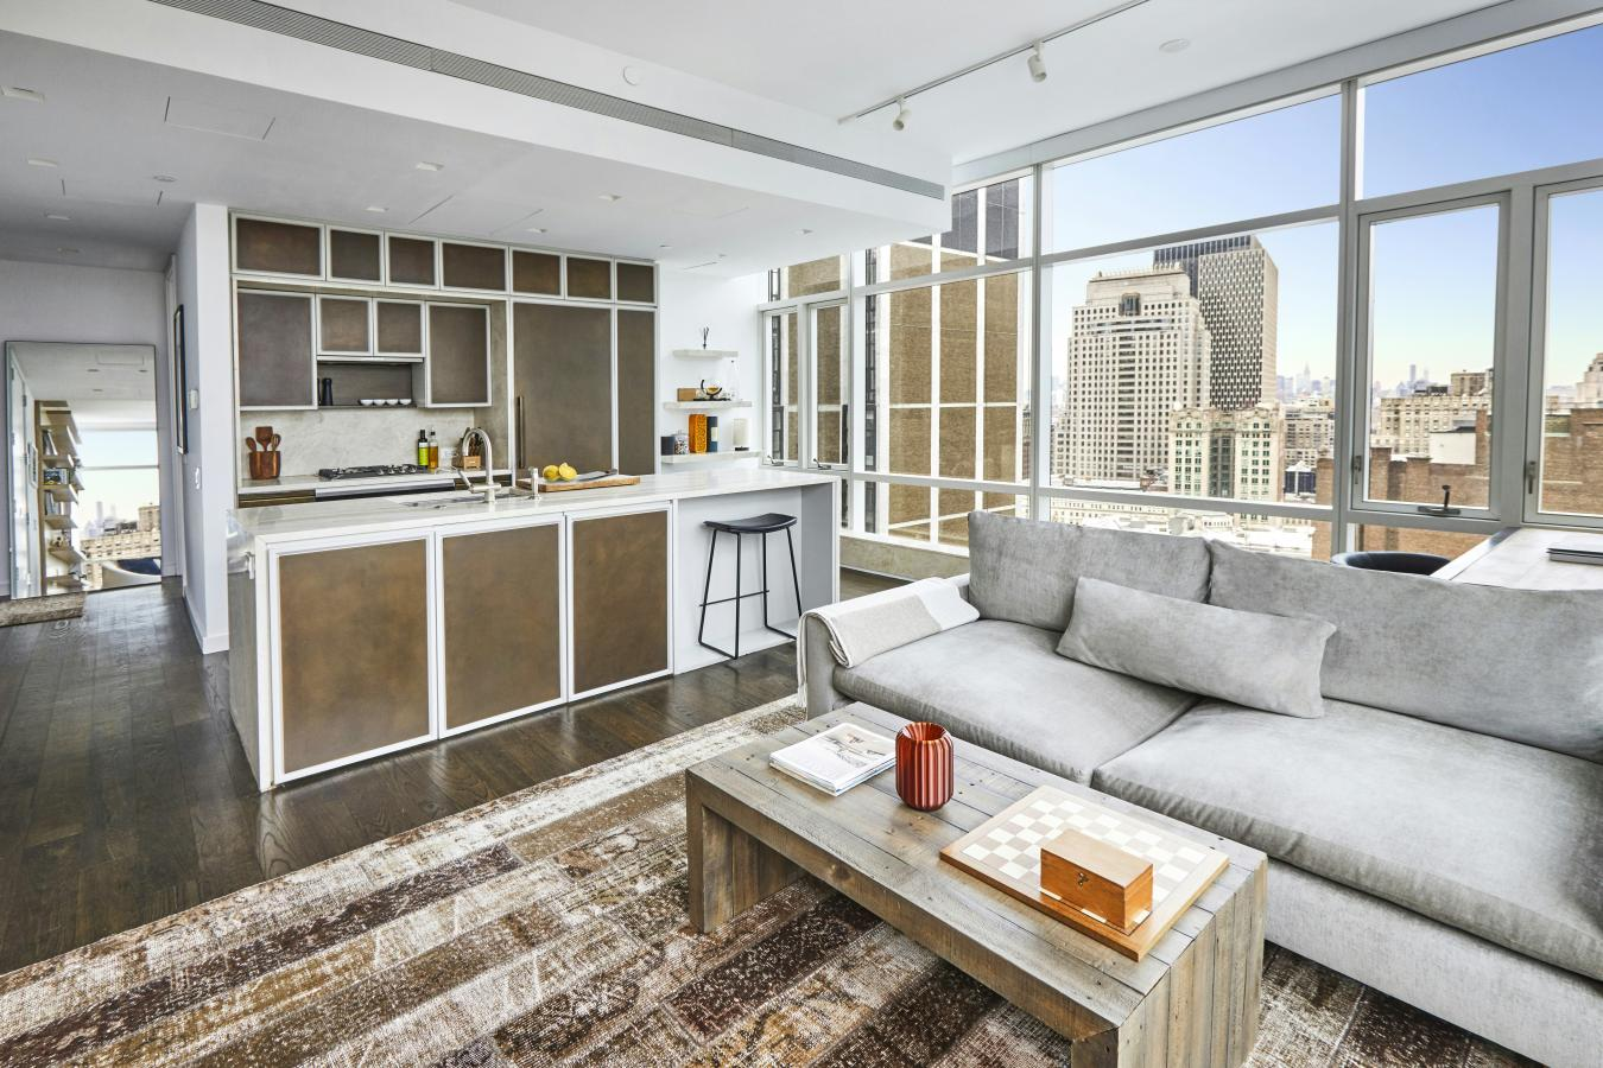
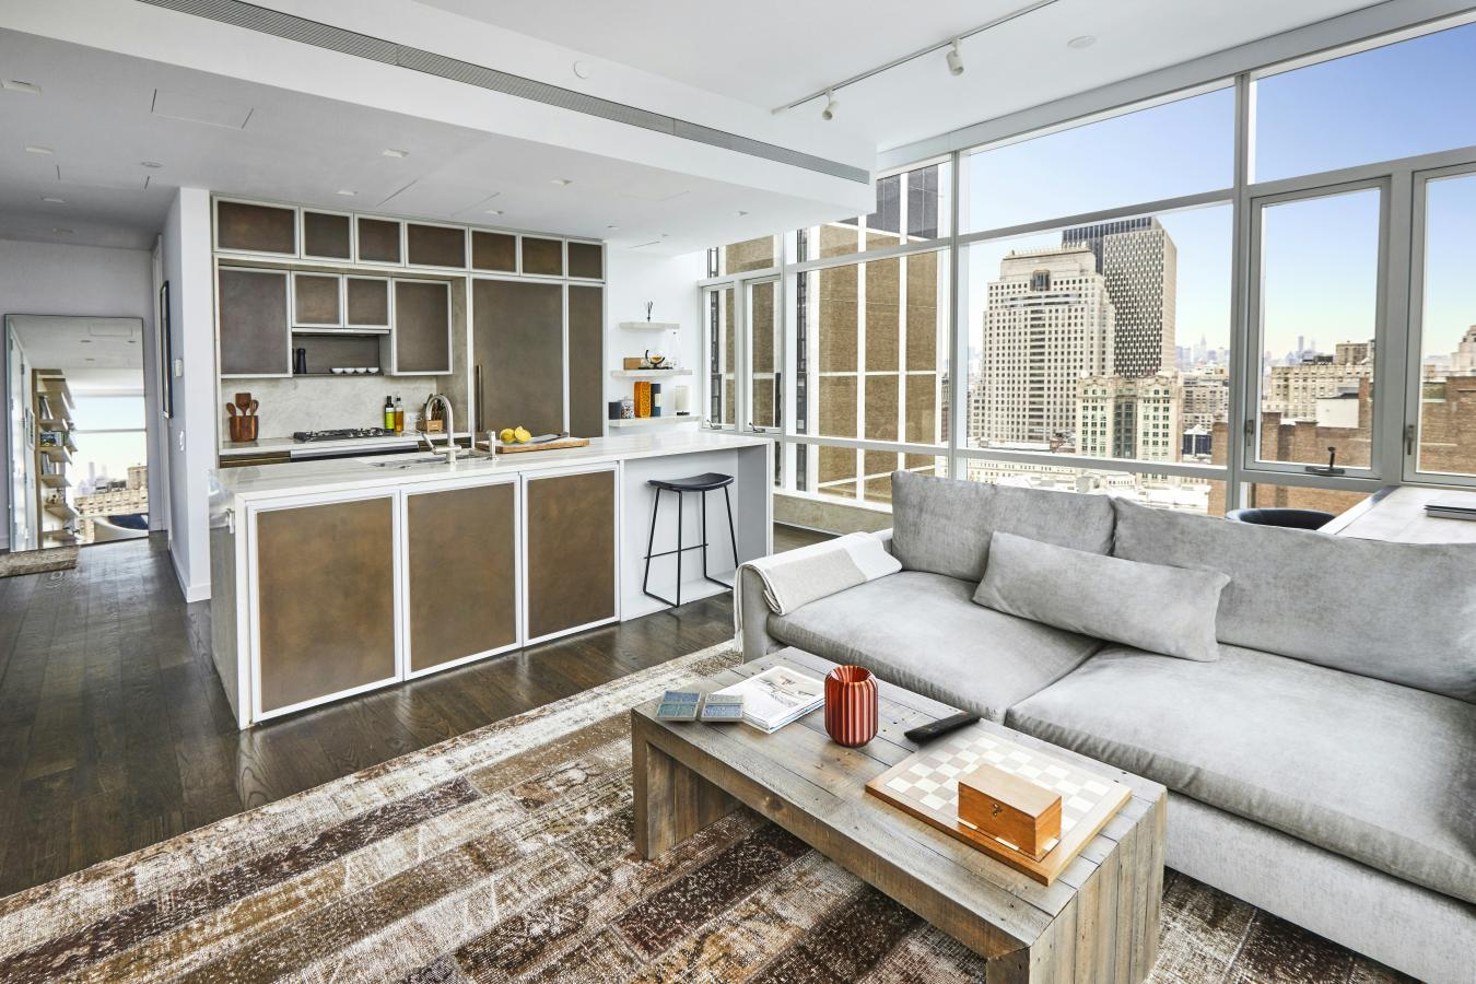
+ drink coaster [652,689,745,723]
+ remote control [903,711,982,742]
